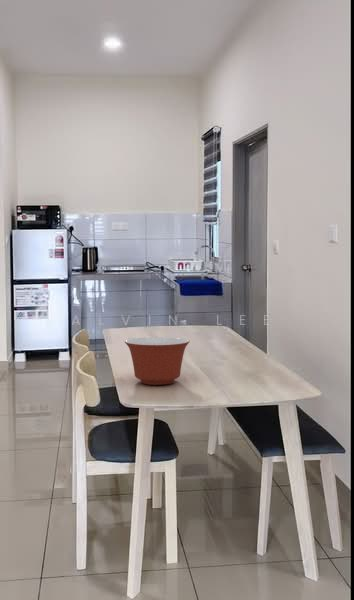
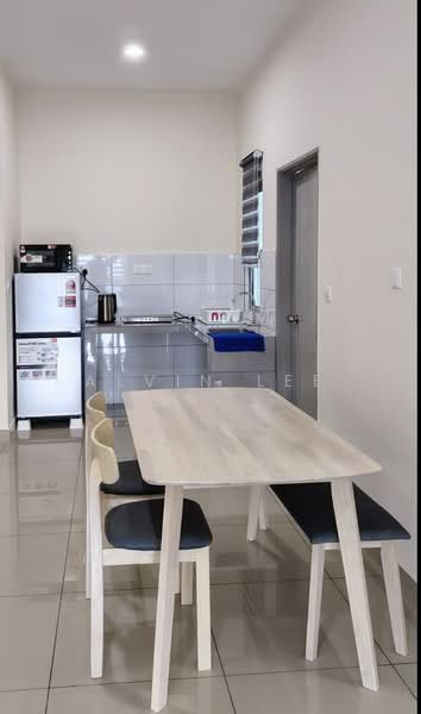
- mixing bowl [124,336,191,386]
